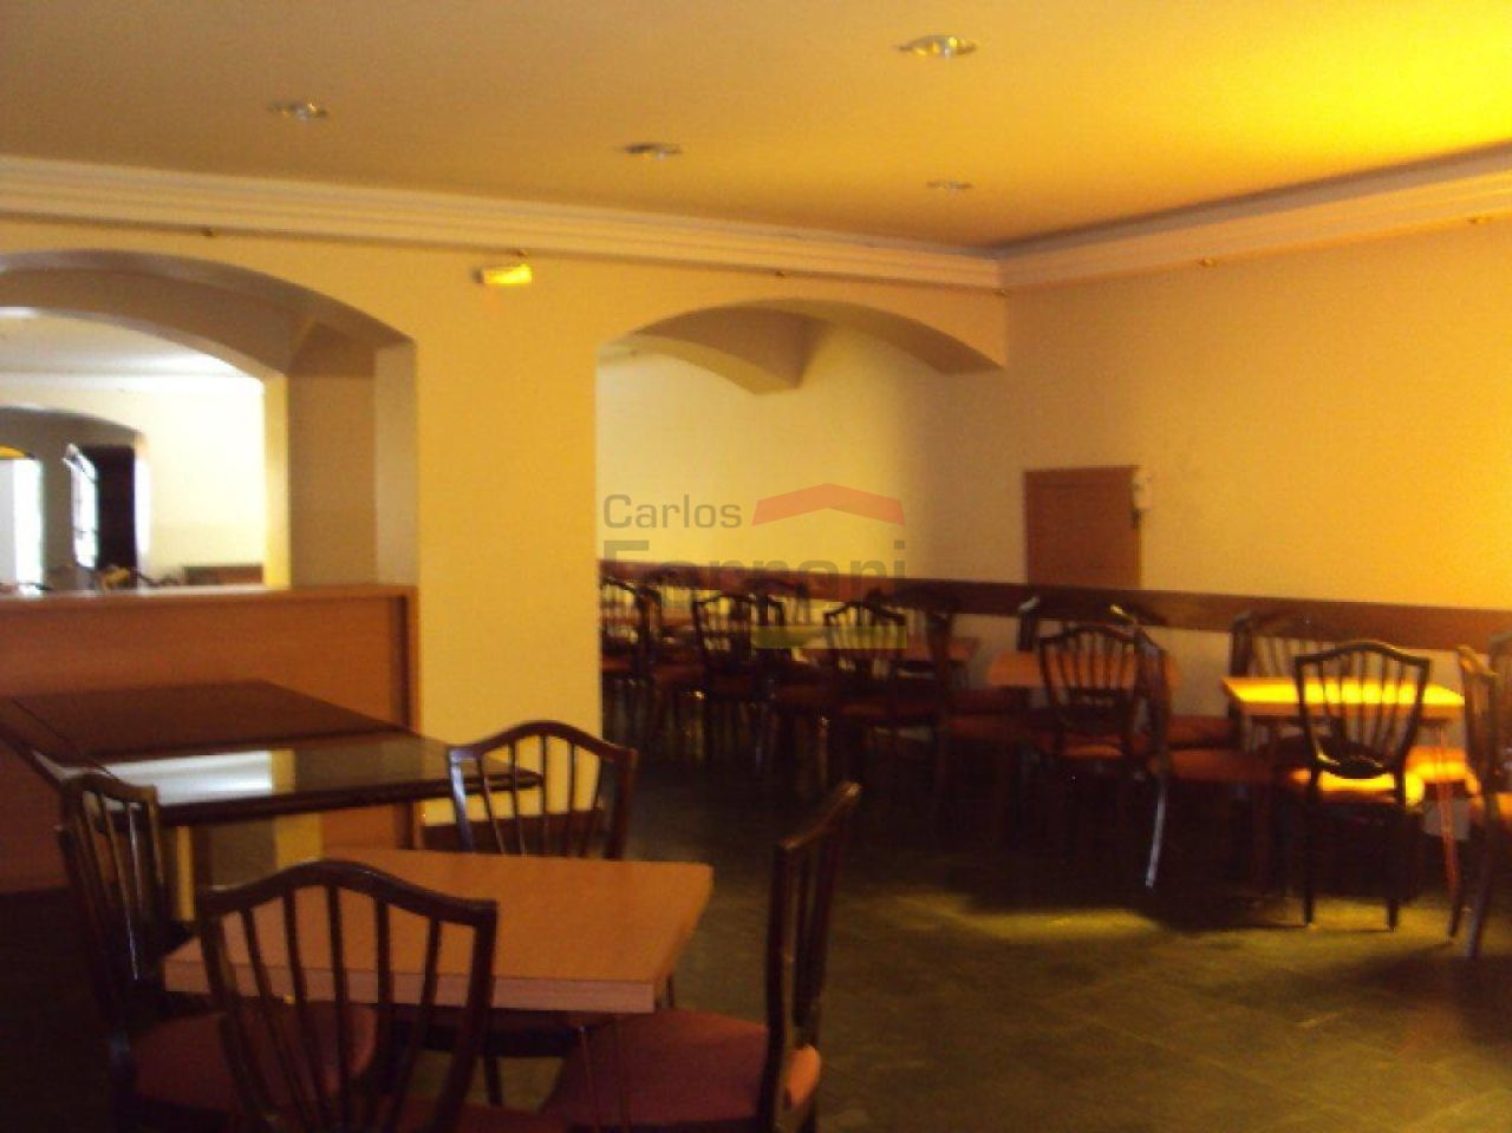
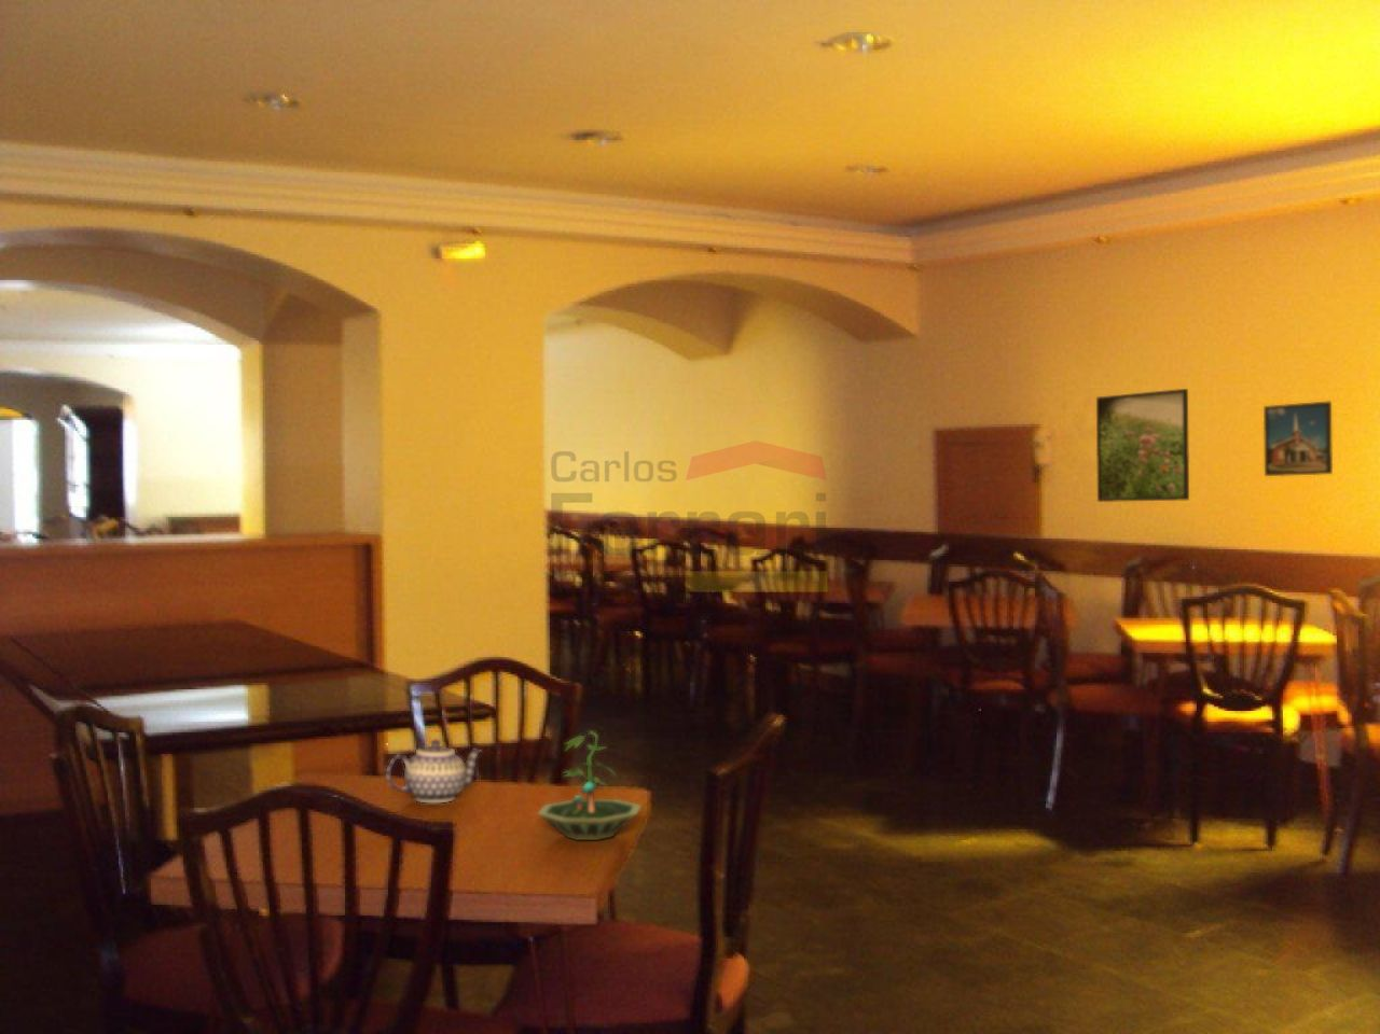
+ terrarium [536,729,642,841]
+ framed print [1095,388,1190,503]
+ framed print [1263,401,1333,477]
+ teapot [386,739,484,804]
